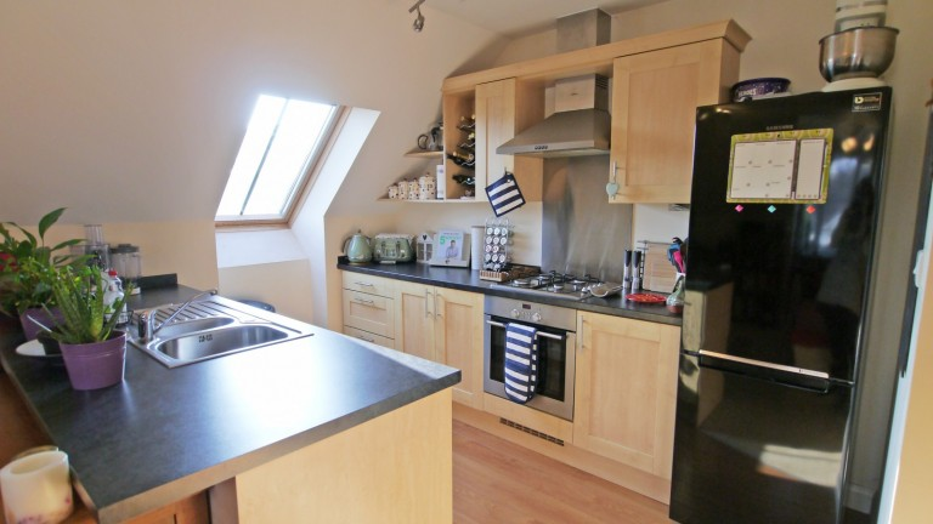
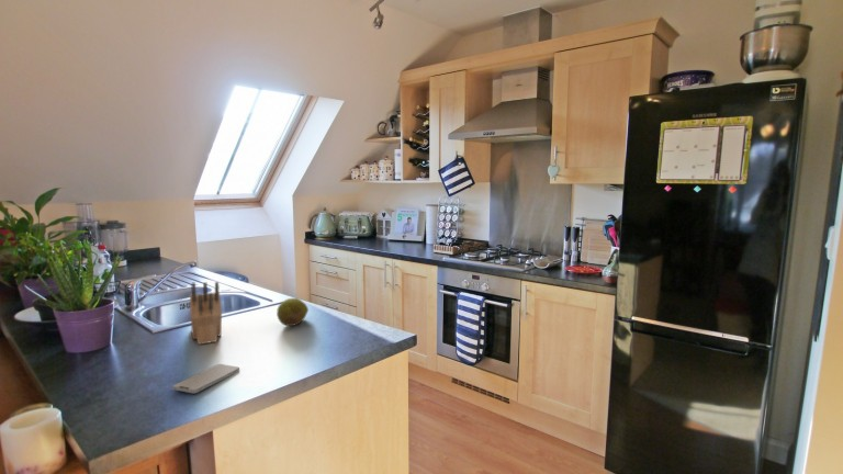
+ fruit [276,297,310,327]
+ smartphone [171,363,240,394]
+ knife block [189,281,223,346]
